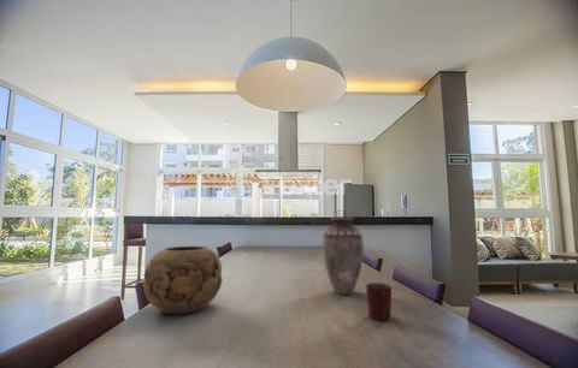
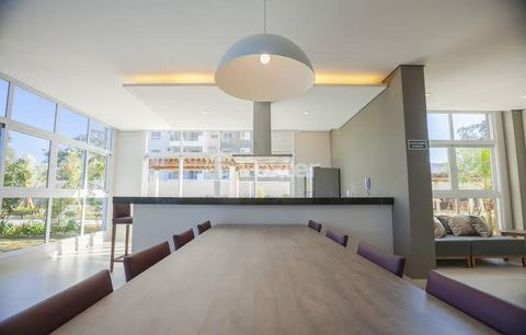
- decorative bowl [142,245,224,315]
- mug [365,281,393,321]
- vase [322,218,365,296]
